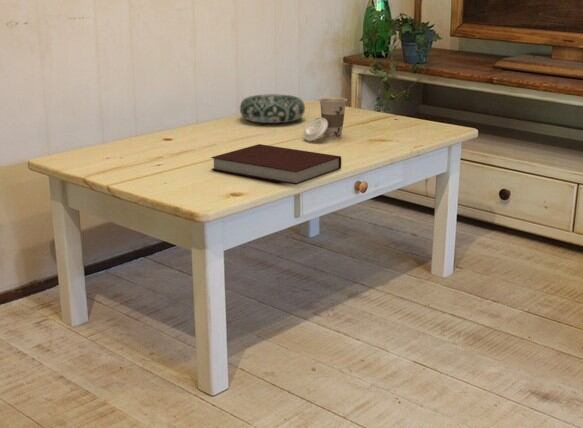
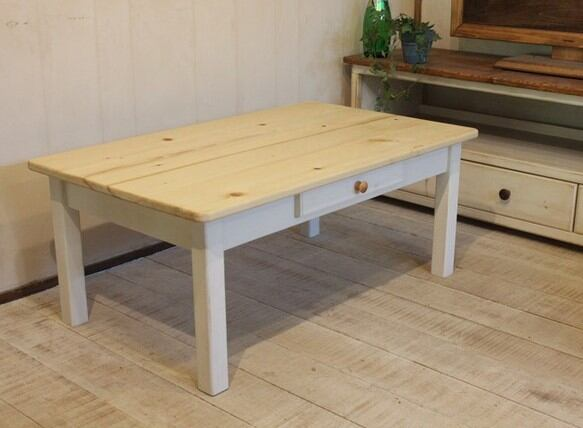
- notebook [210,143,342,186]
- cup [302,97,348,142]
- decorative bowl [239,93,306,124]
